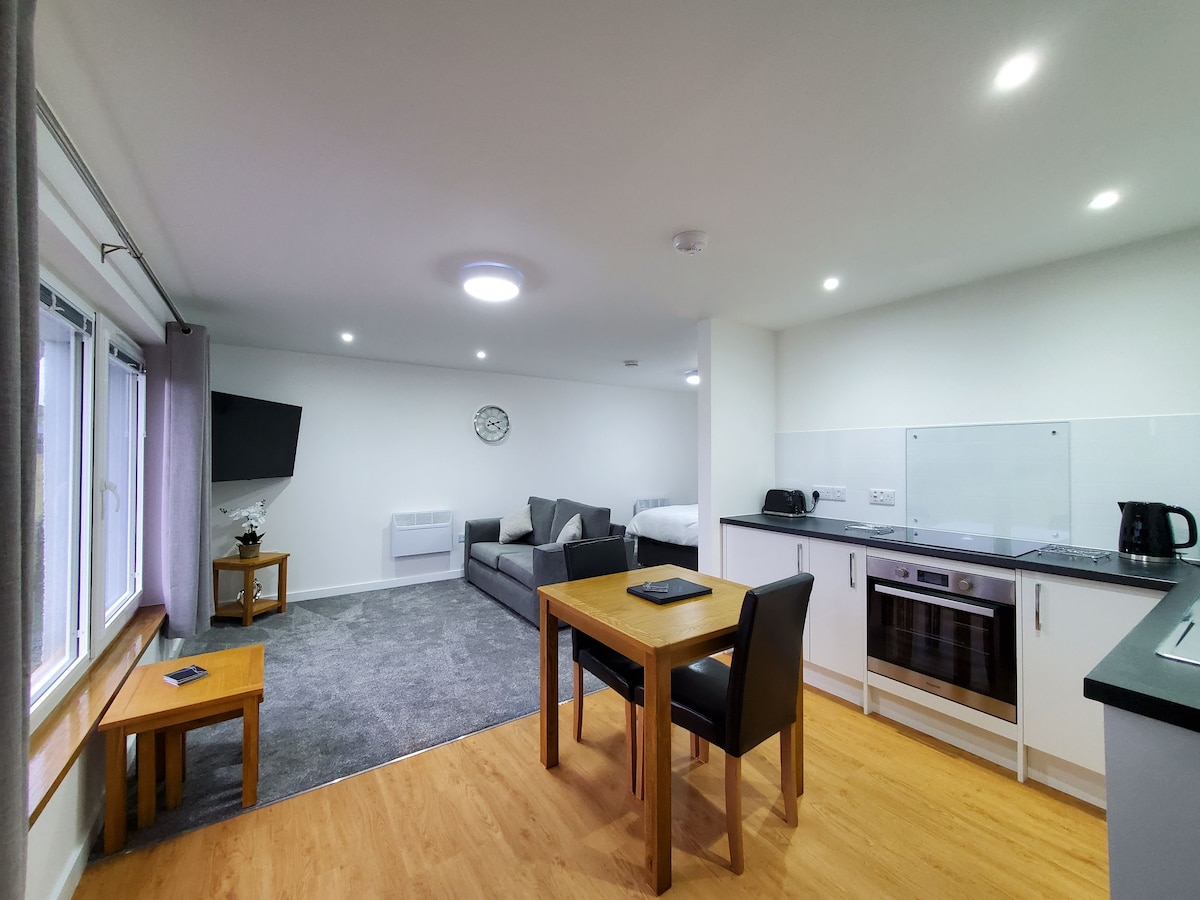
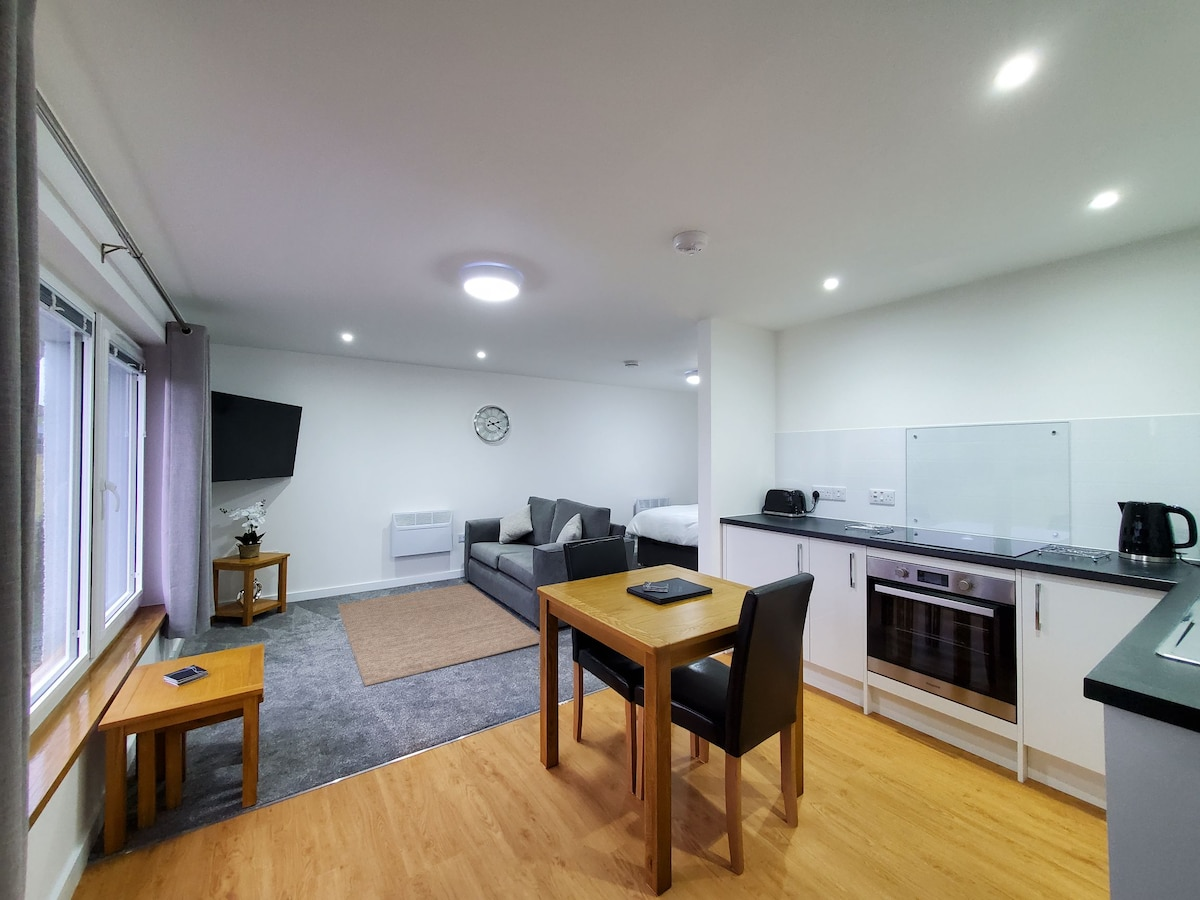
+ rug [336,583,540,687]
